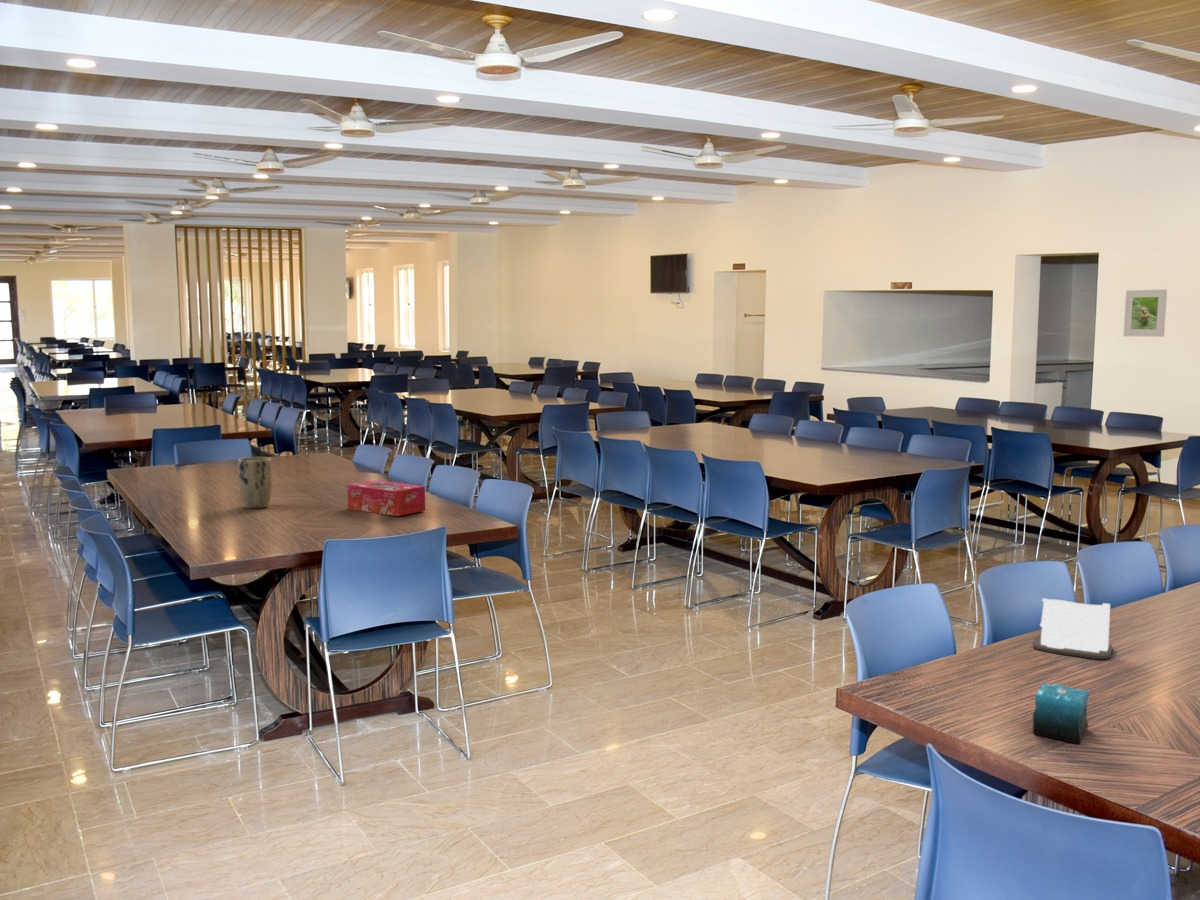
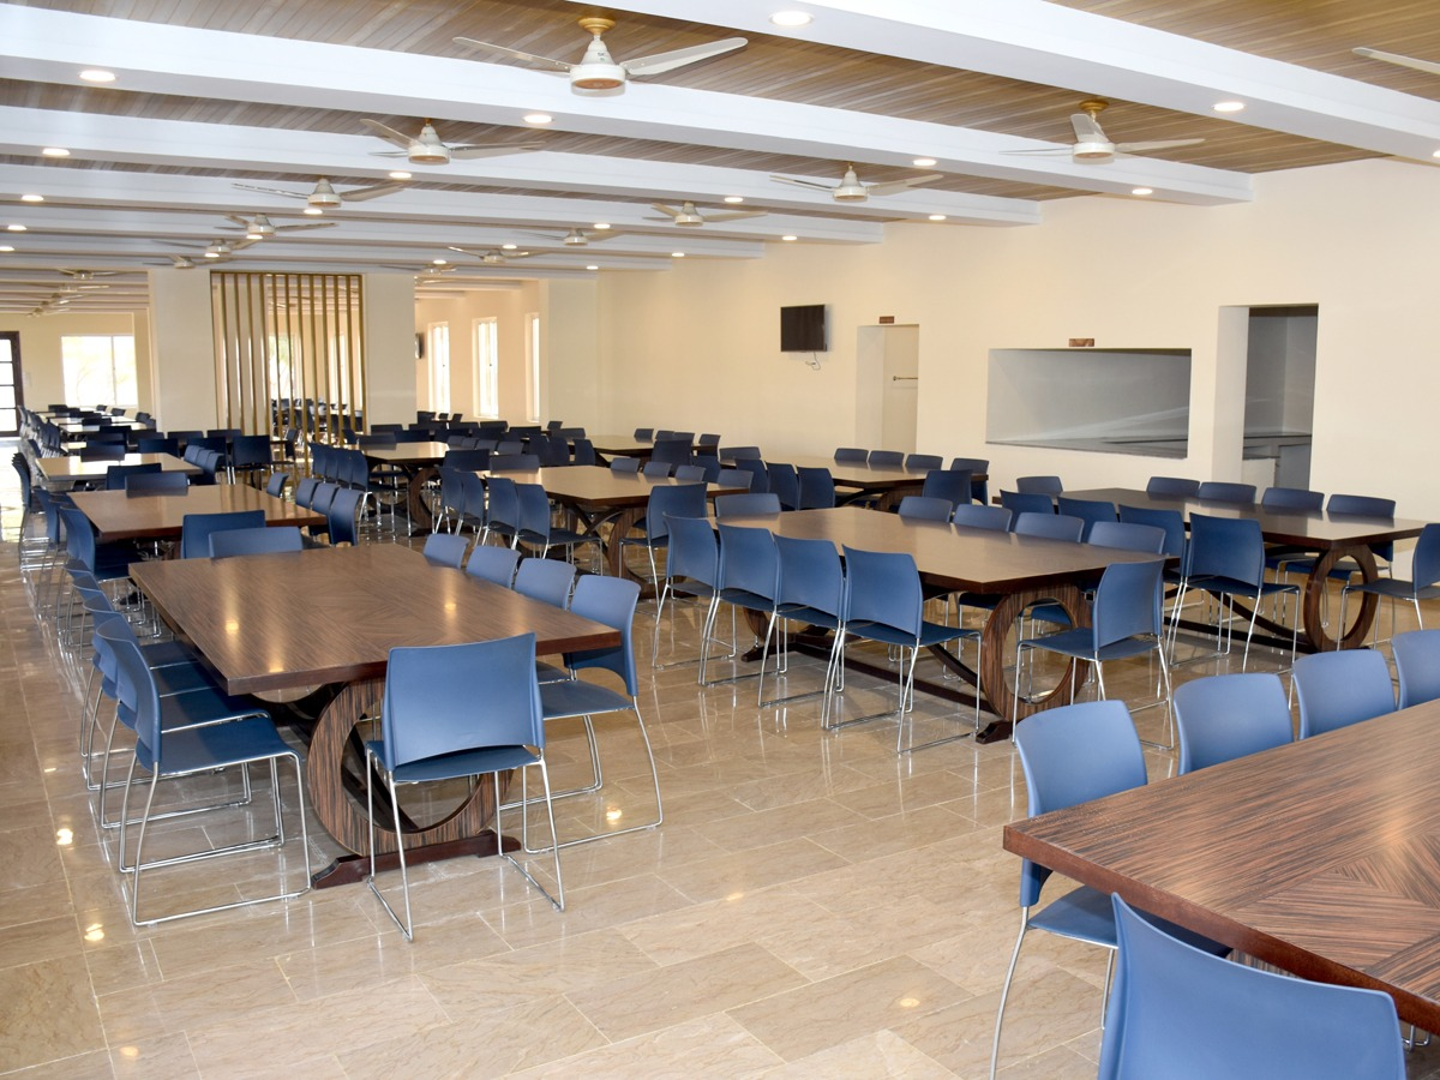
- plant pot [237,456,274,509]
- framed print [1123,288,1168,338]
- tissue box [346,479,426,517]
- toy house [1032,597,1114,660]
- candle [1032,673,1091,744]
